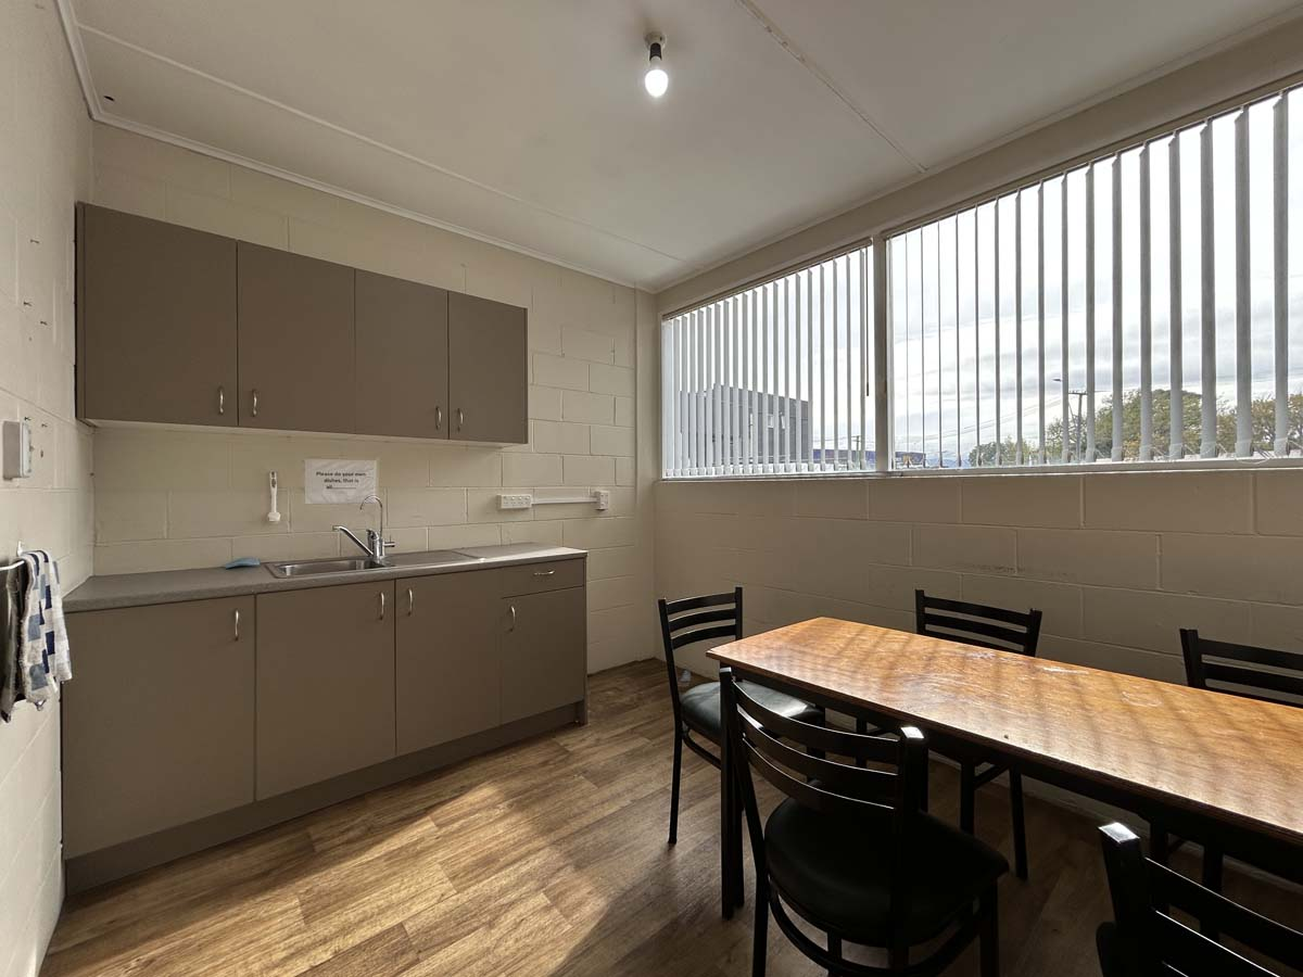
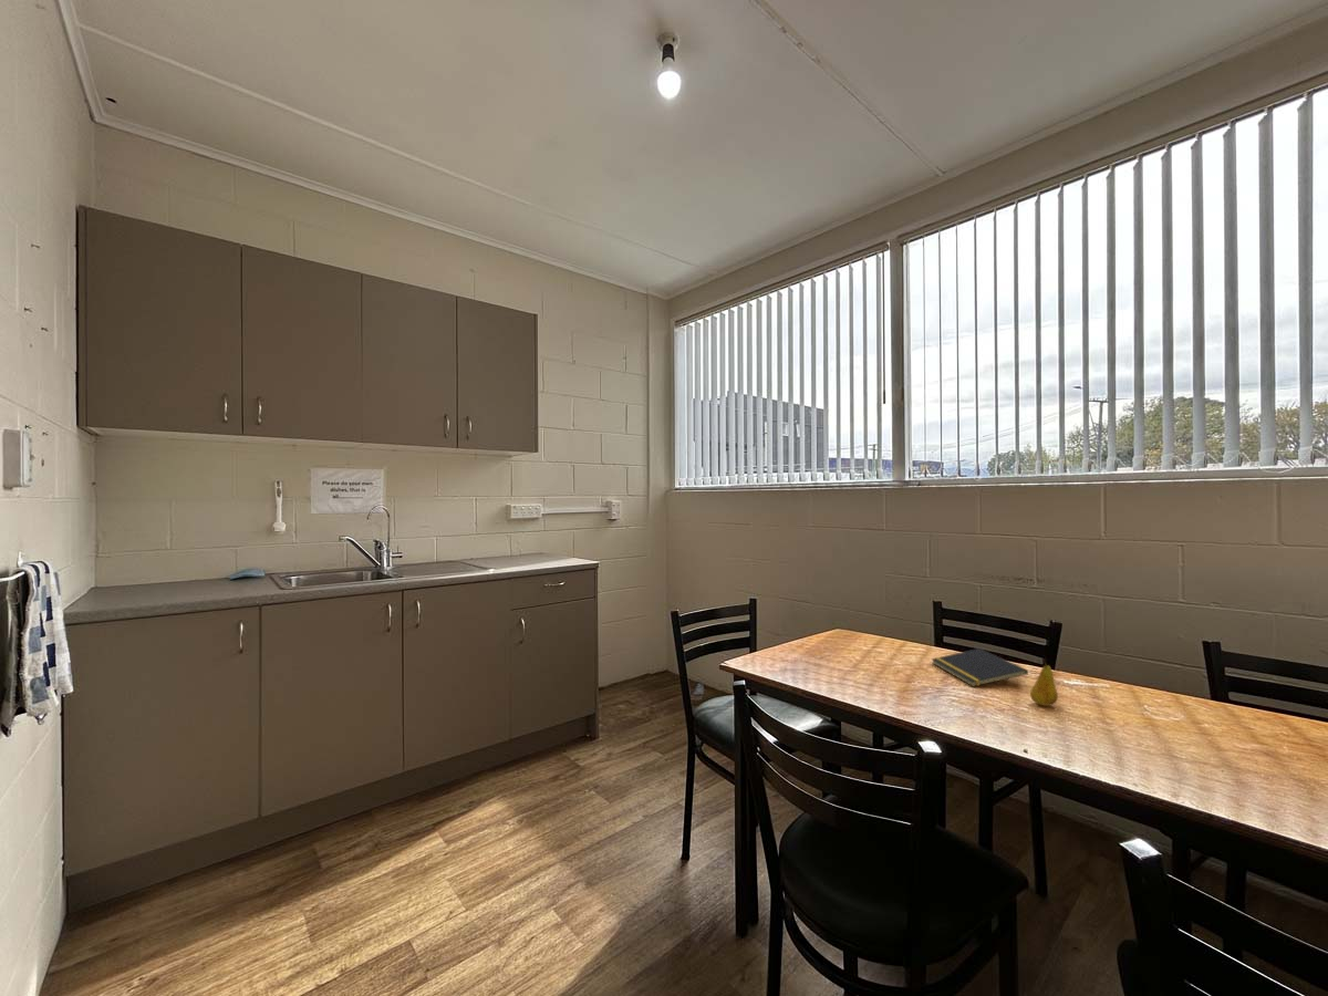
+ fruit [1029,657,1059,707]
+ notepad [931,647,1029,687]
